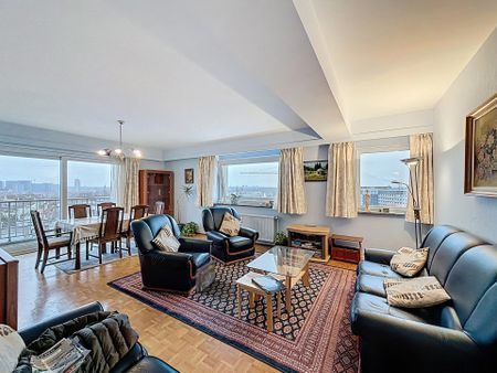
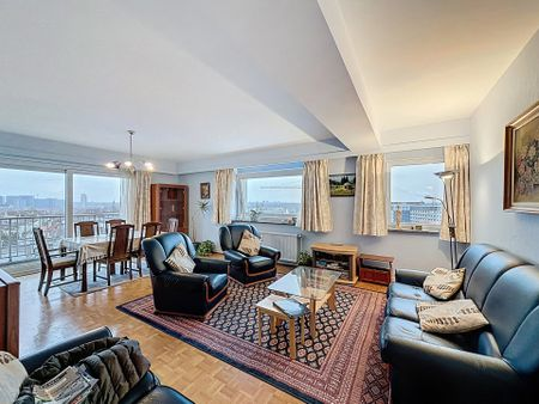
- box [195,259,216,292]
